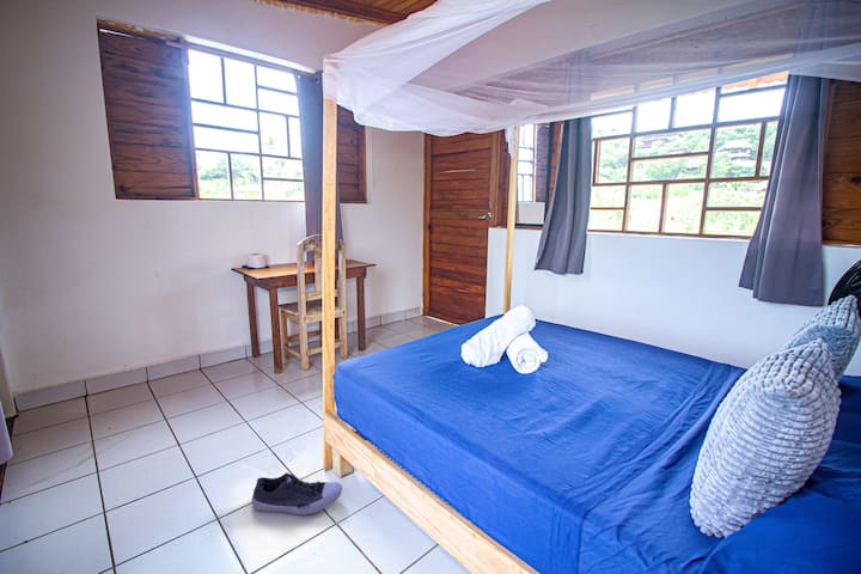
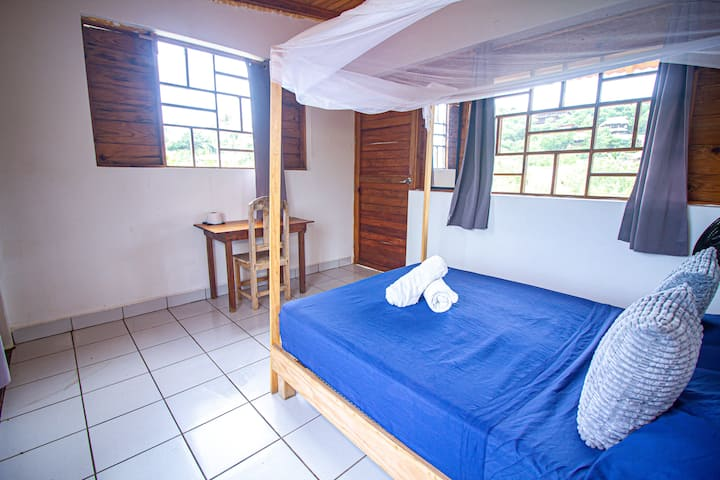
- shoe [251,471,343,515]
